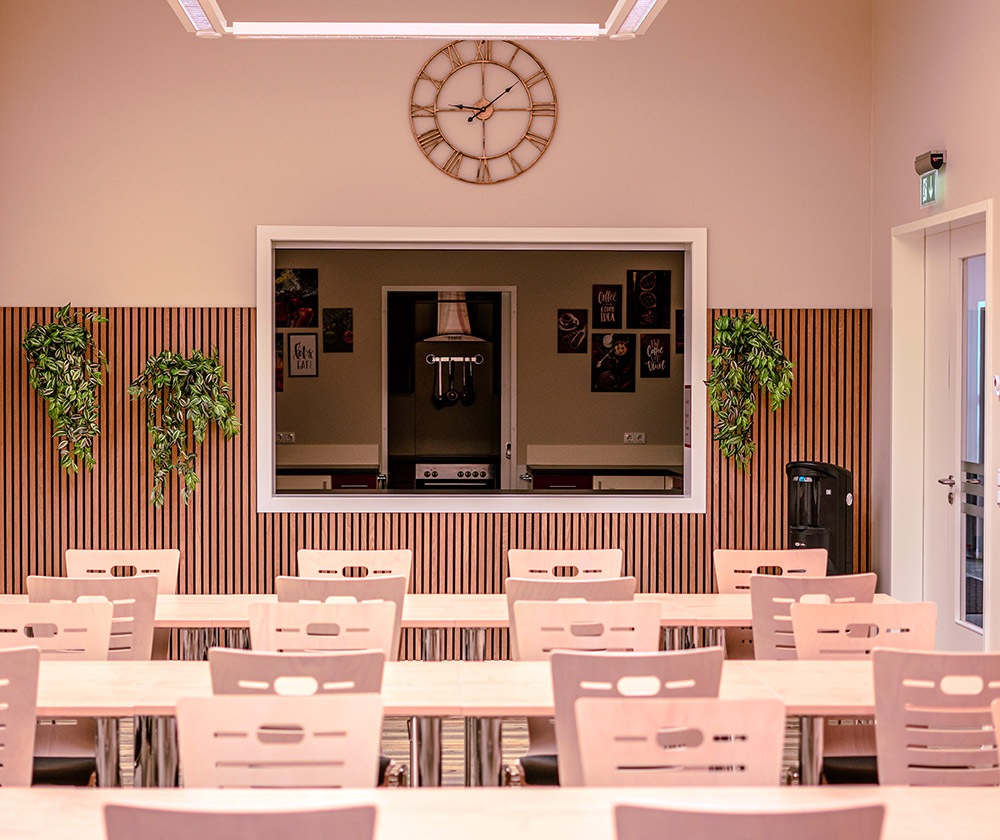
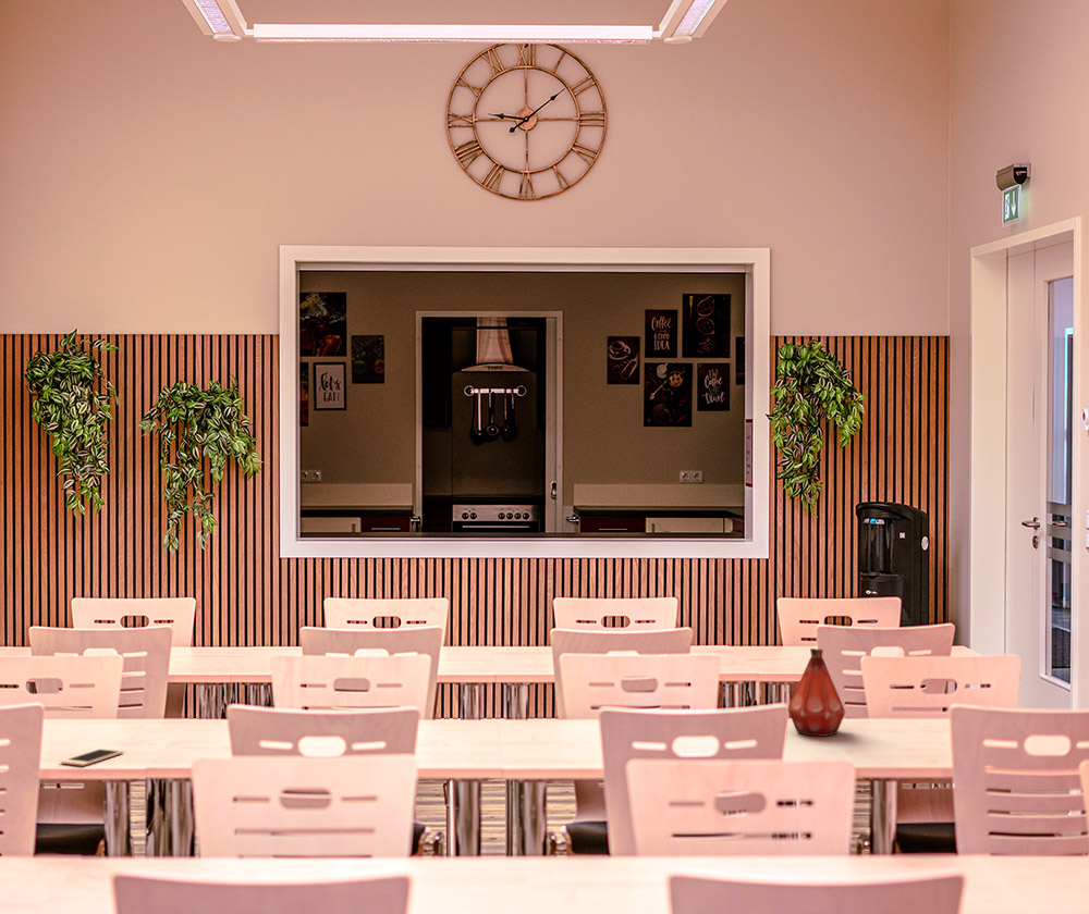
+ cell phone [60,748,125,767]
+ bottle [787,647,846,738]
